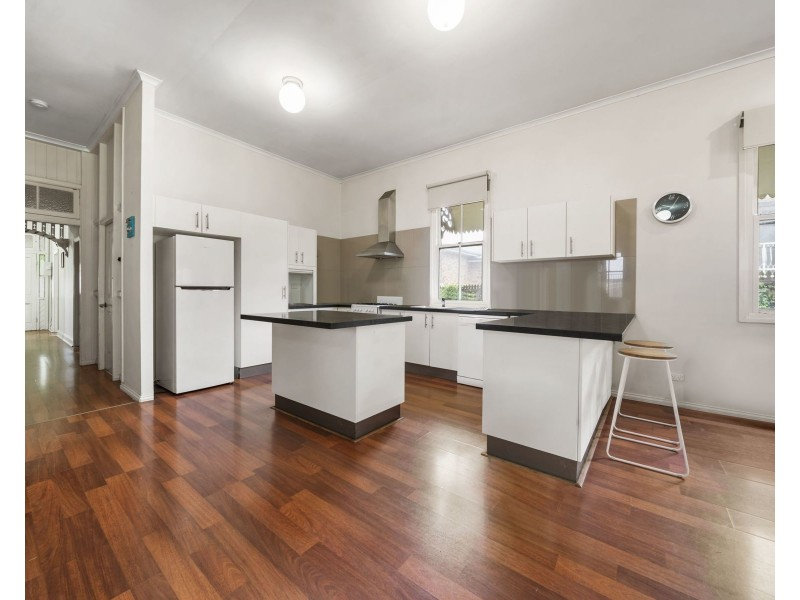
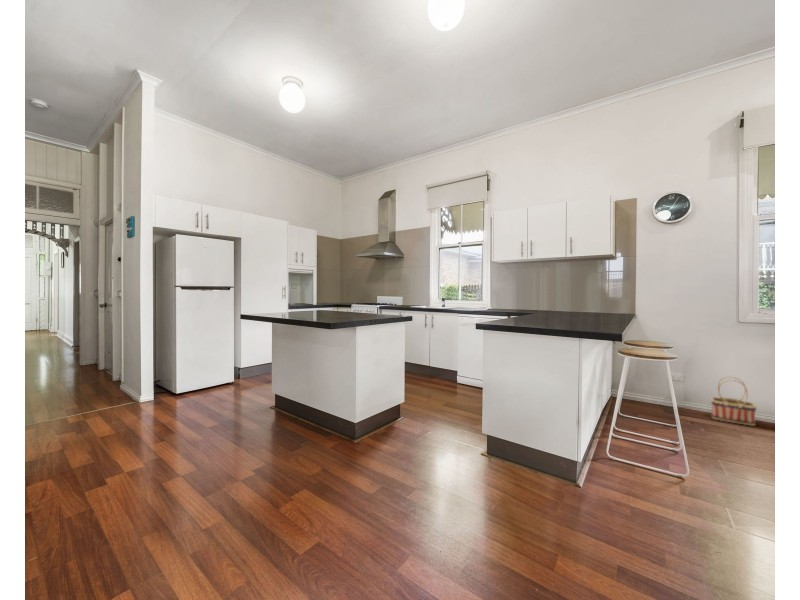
+ basket [710,376,758,427]
